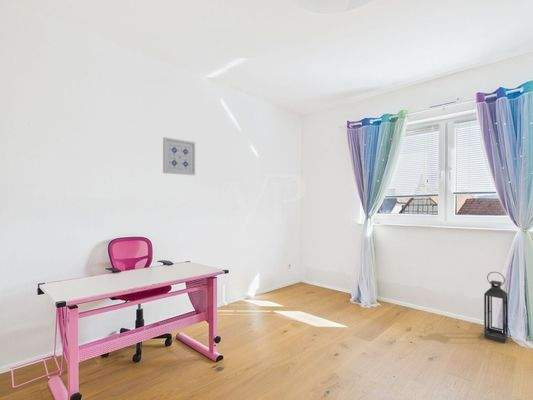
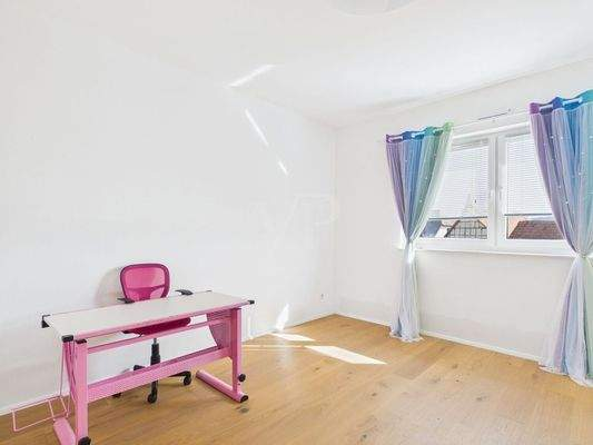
- lantern [483,271,509,344]
- wall art [162,136,196,176]
